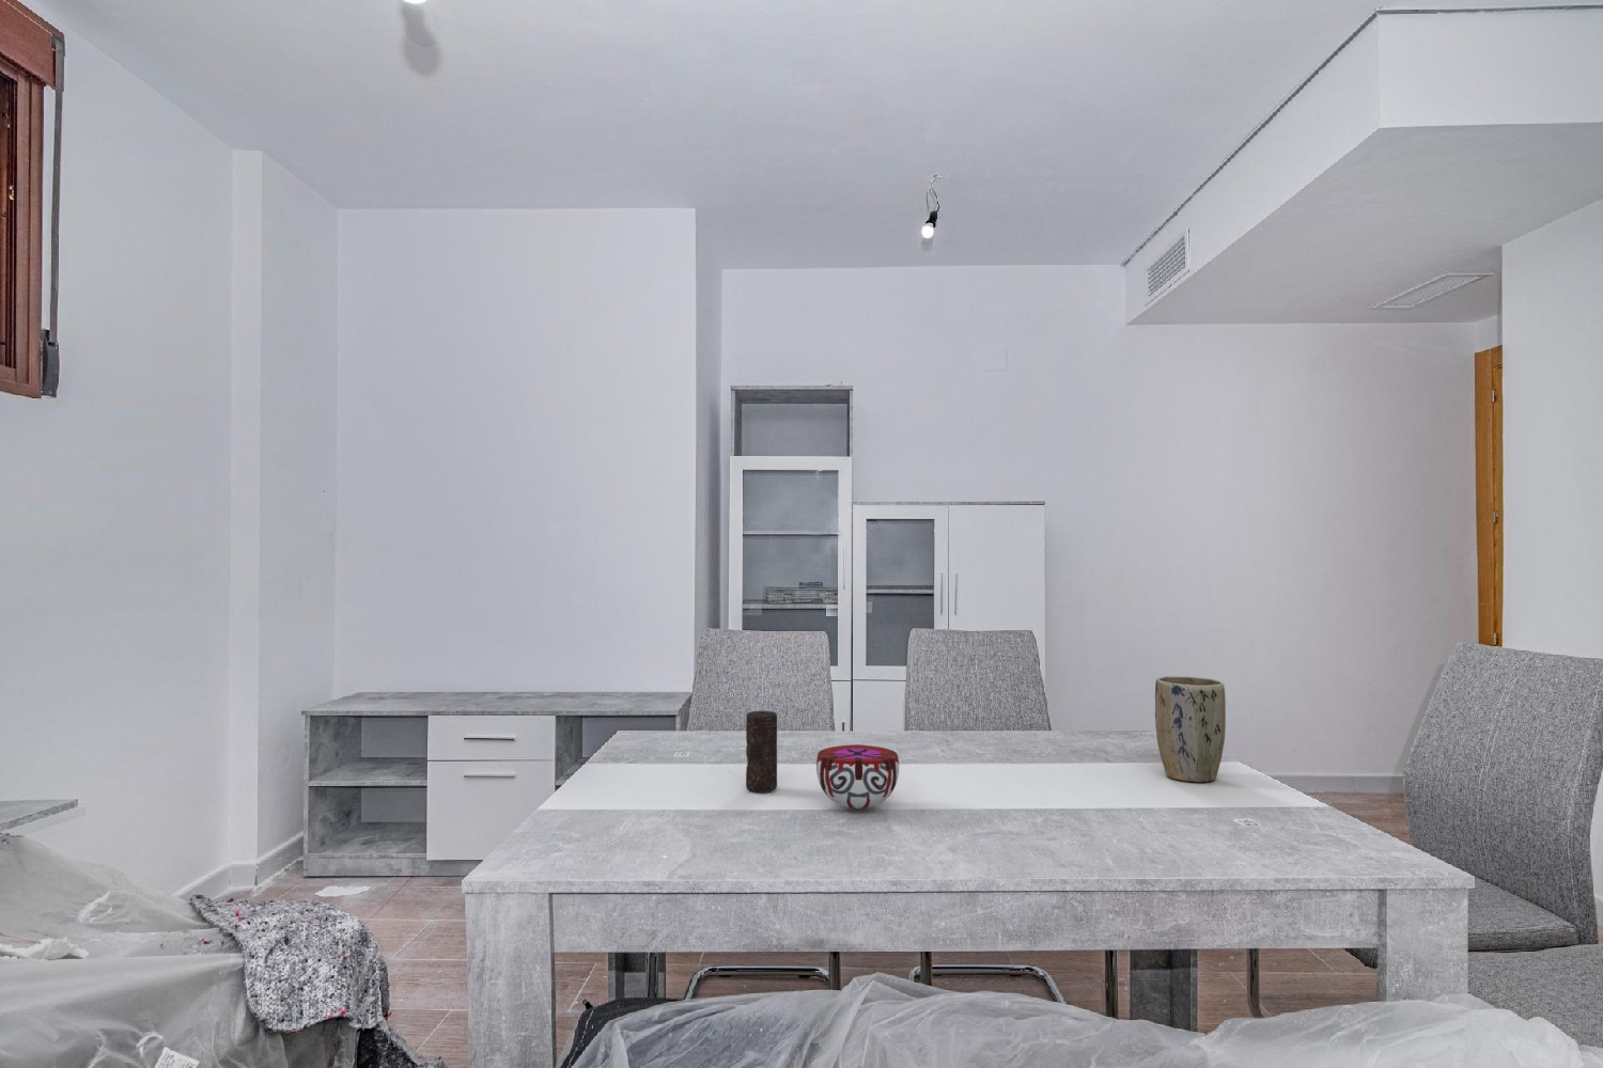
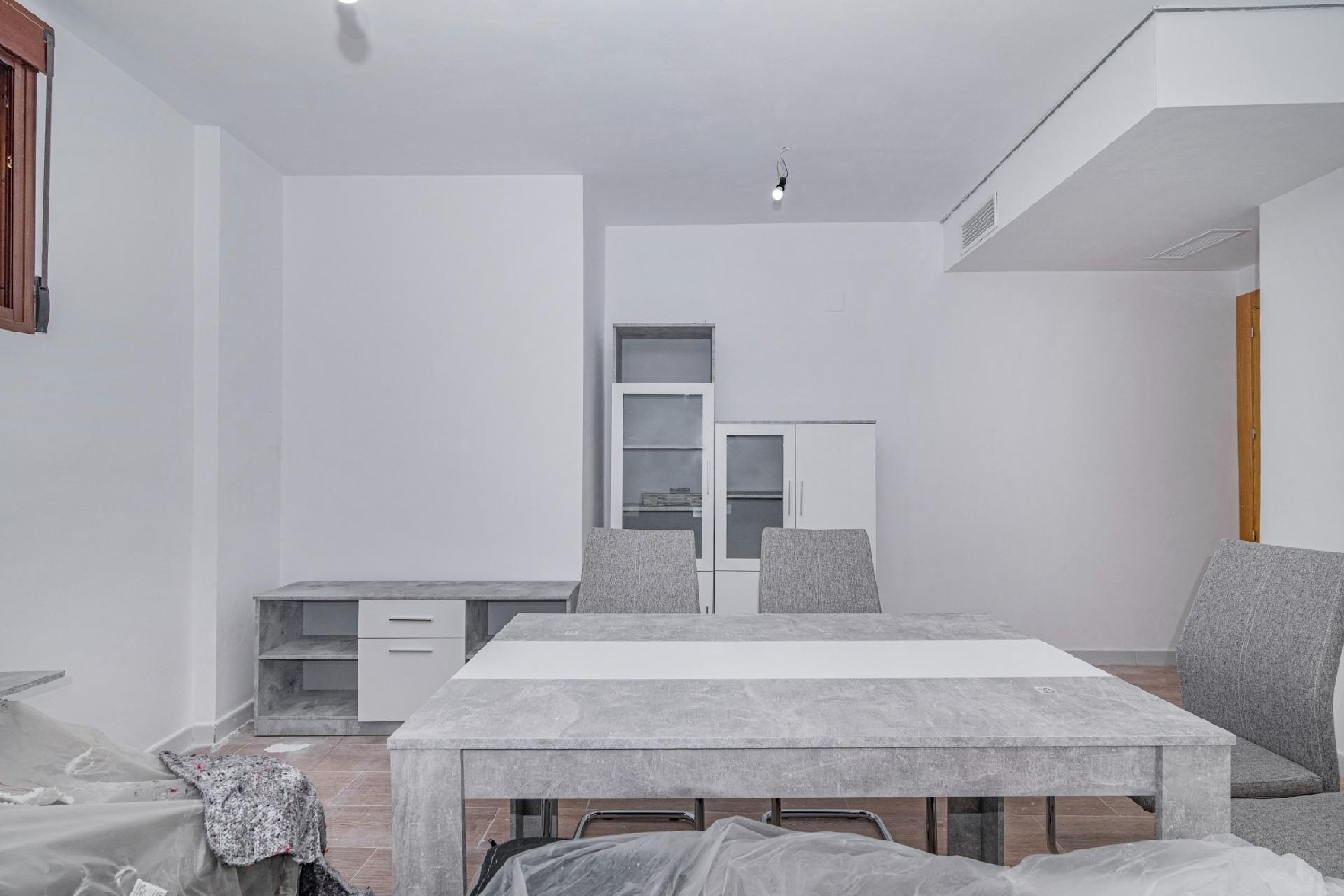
- decorative bowl [816,744,899,811]
- candle [745,710,778,794]
- plant pot [1155,675,1227,783]
